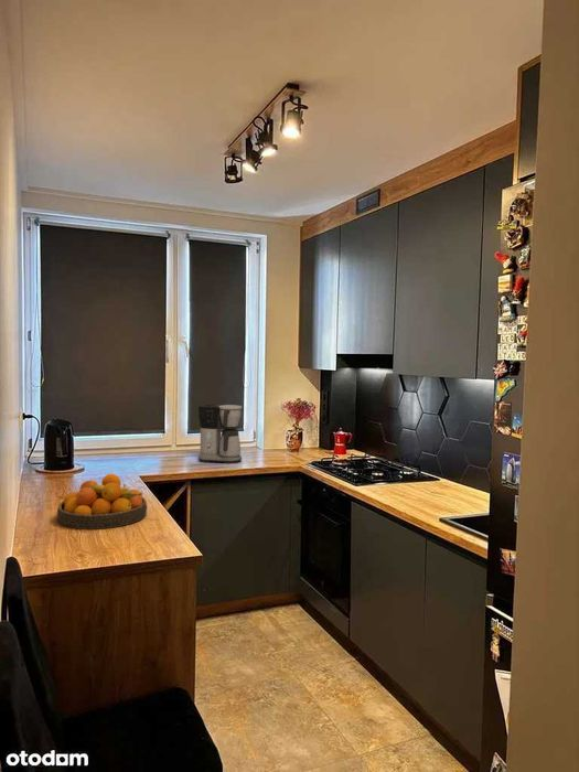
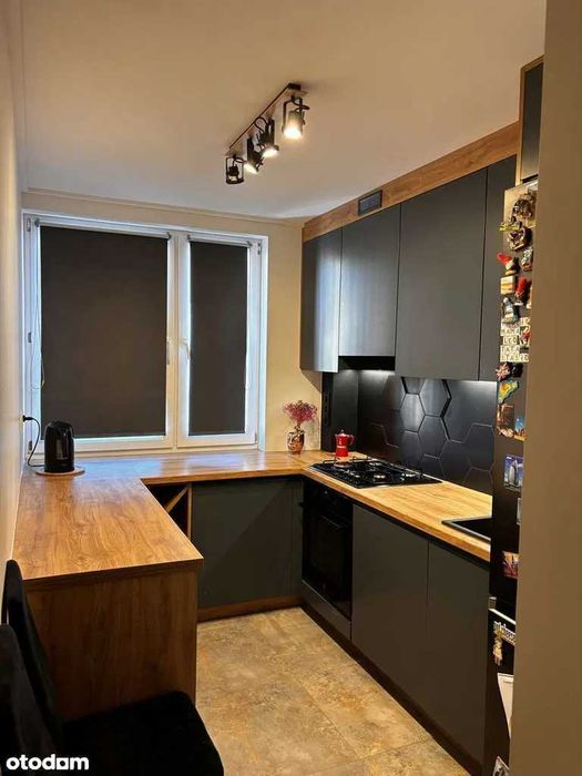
- fruit bowl [56,473,148,530]
- coffee maker [197,404,243,464]
